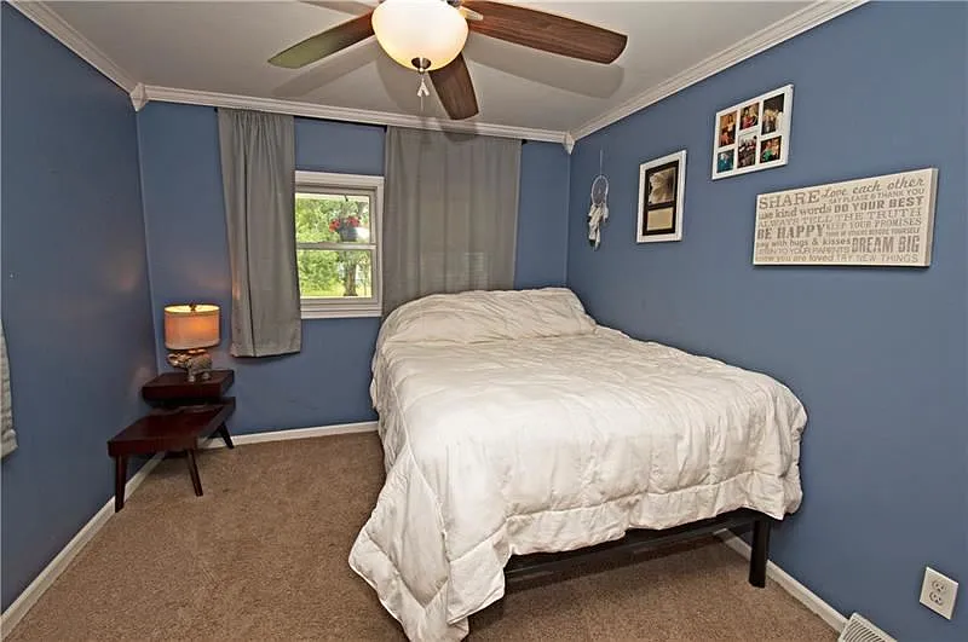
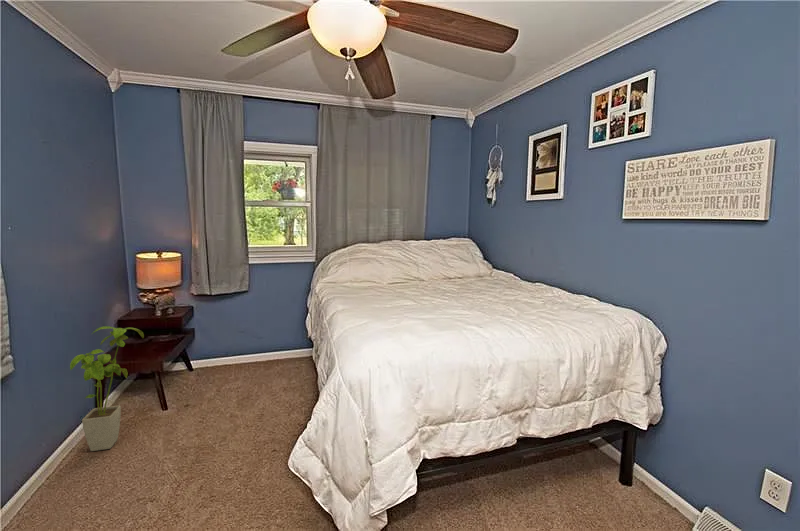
+ house plant [69,325,145,452]
